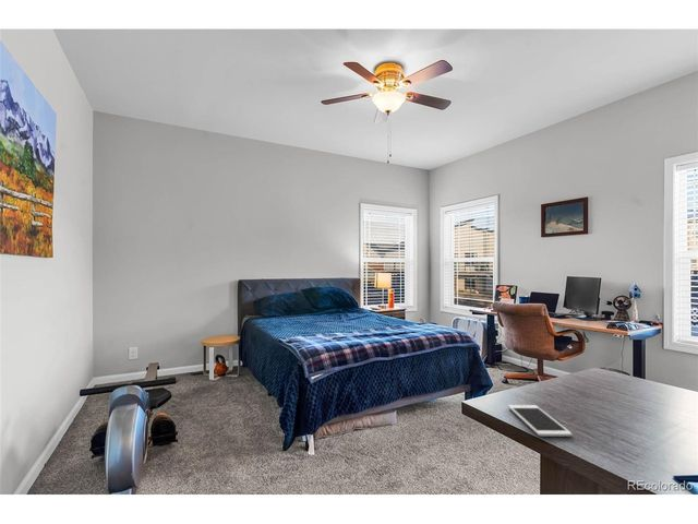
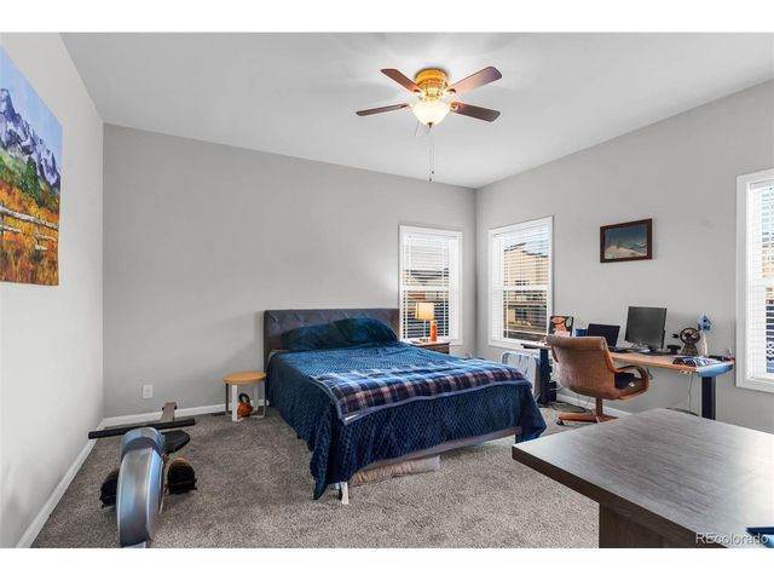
- cell phone [507,404,573,438]
